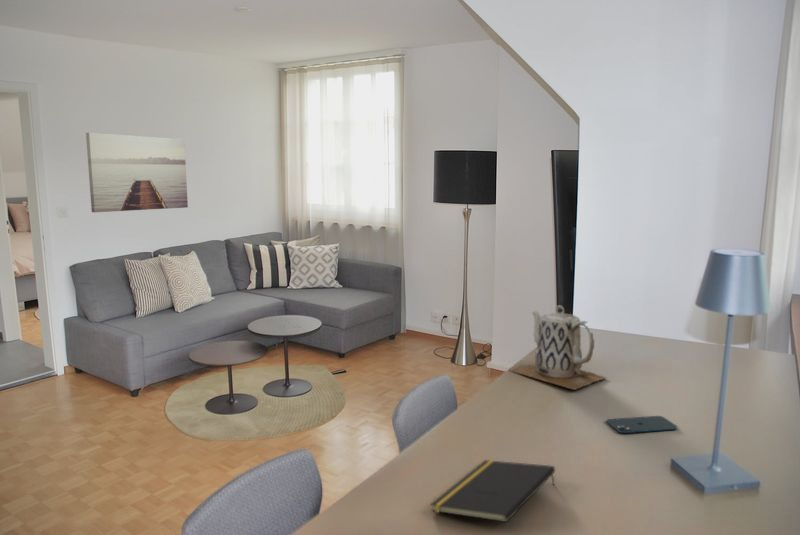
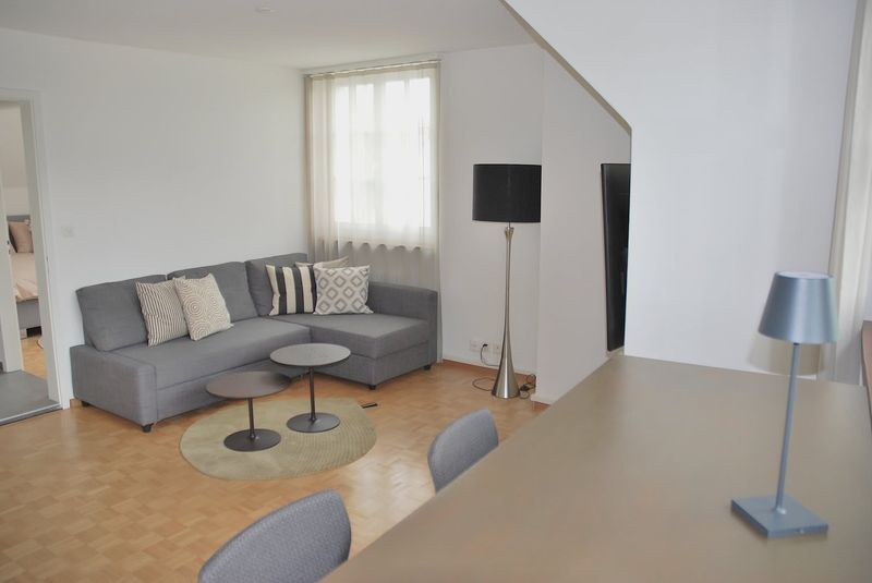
- smartphone [606,415,678,434]
- notepad [429,459,556,523]
- teapot [507,304,607,391]
- wall art [85,132,189,213]
